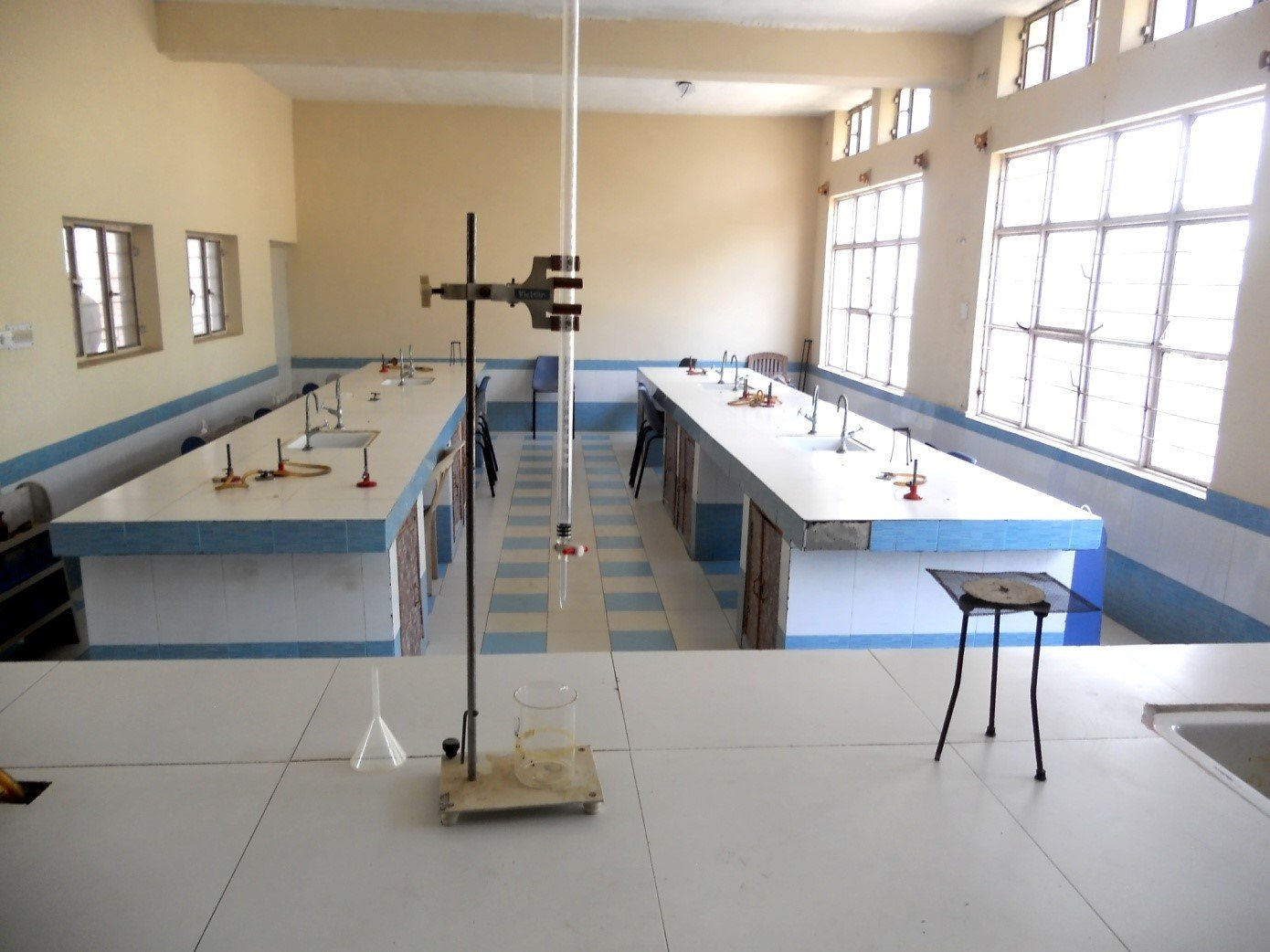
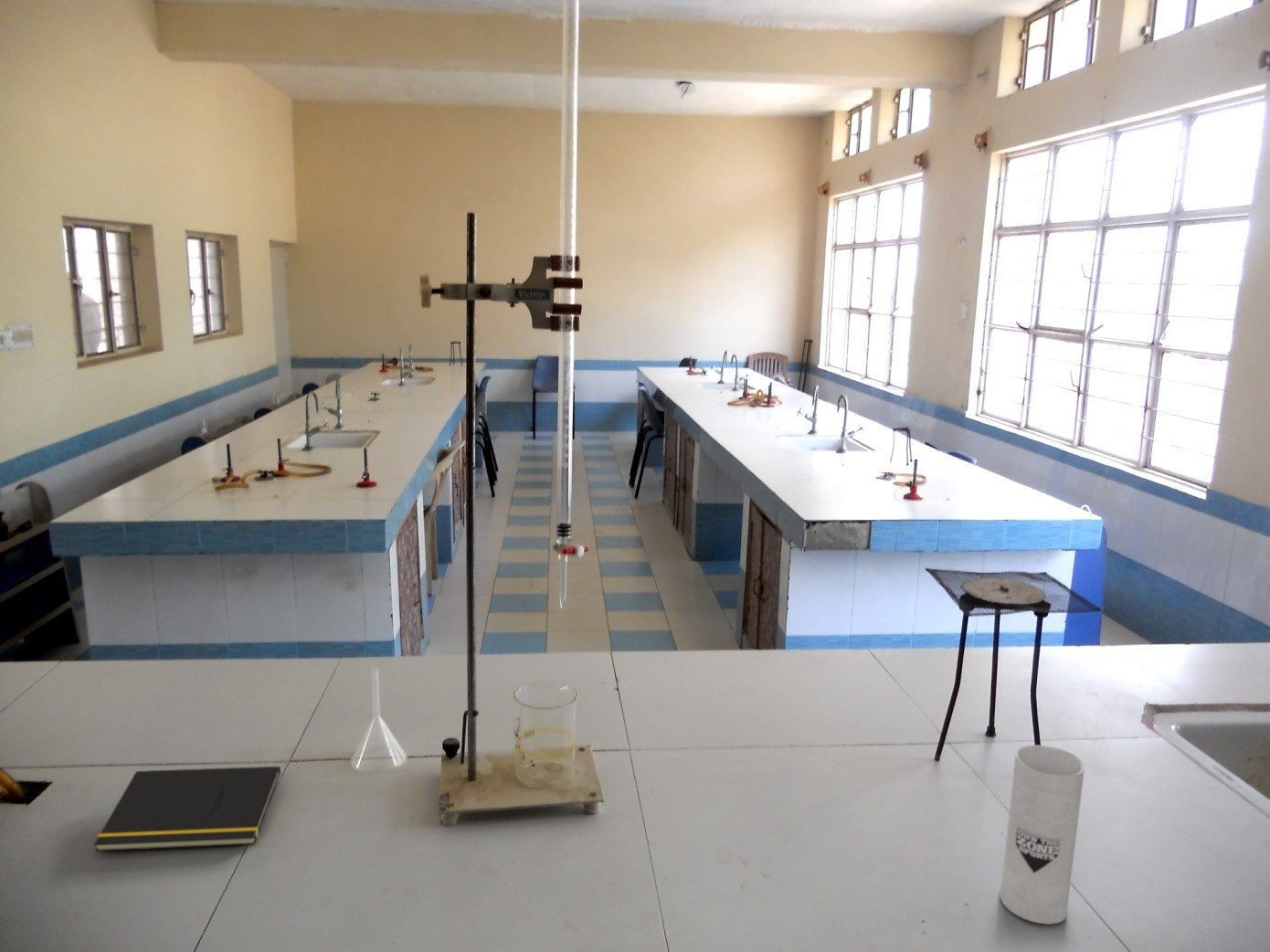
+ notepad [93,766,281,852]
+ paper towel roll [999,745,1085,926]
